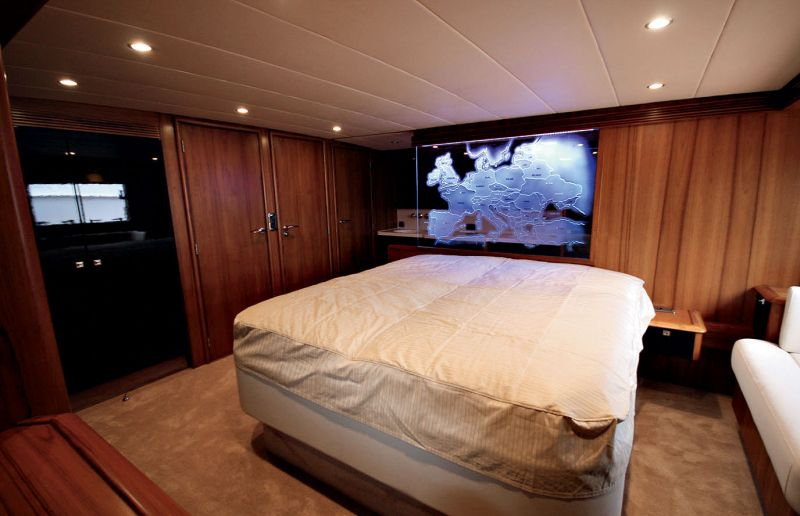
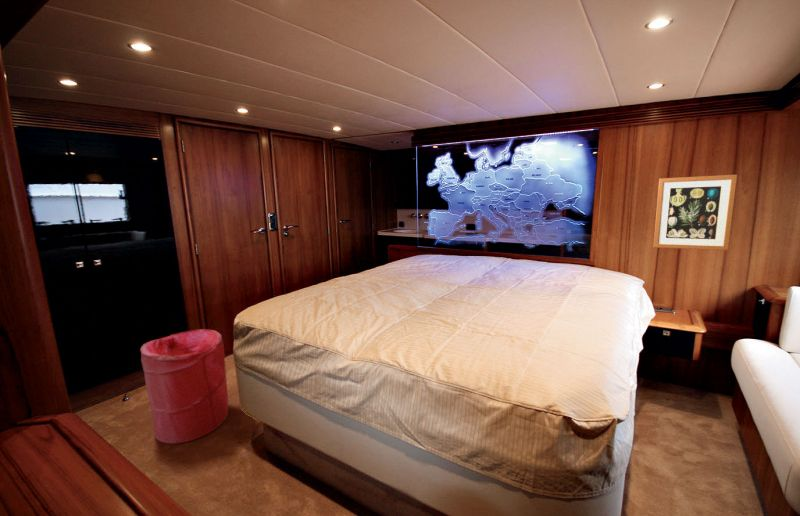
+ laundry hamper [139,328,229,444]
+ wall art [652,174,738,251]
